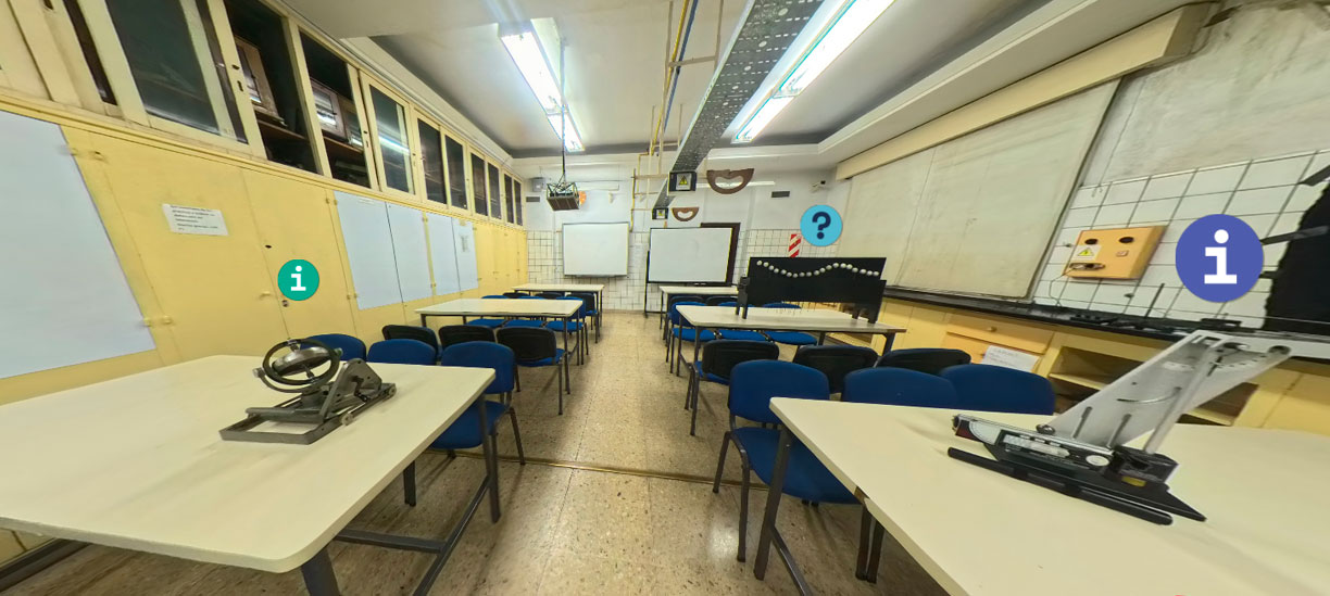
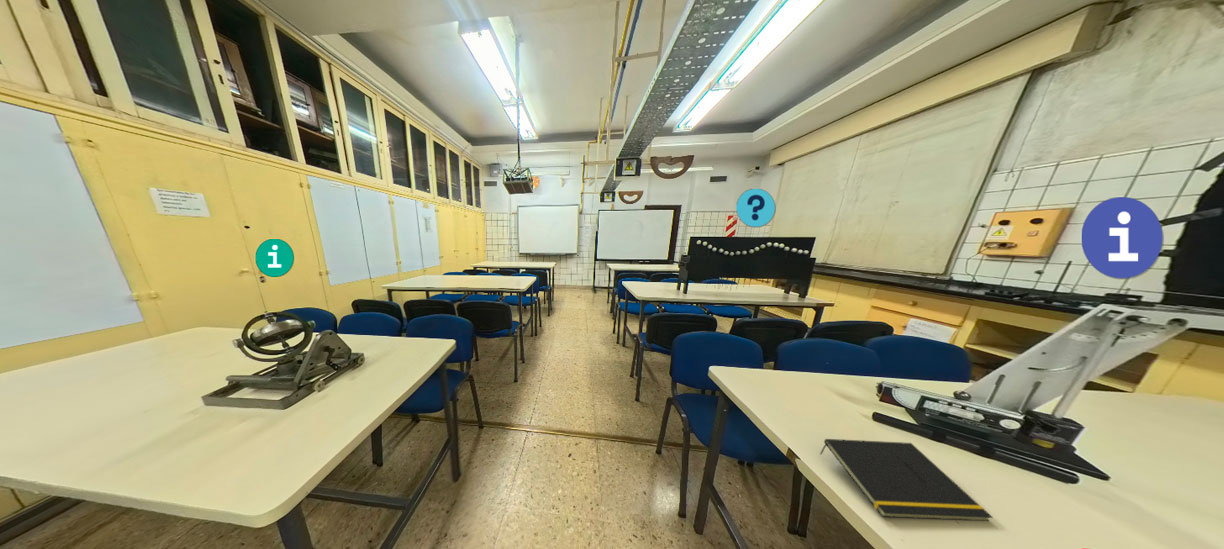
+ notepad [819,438,994,522]
